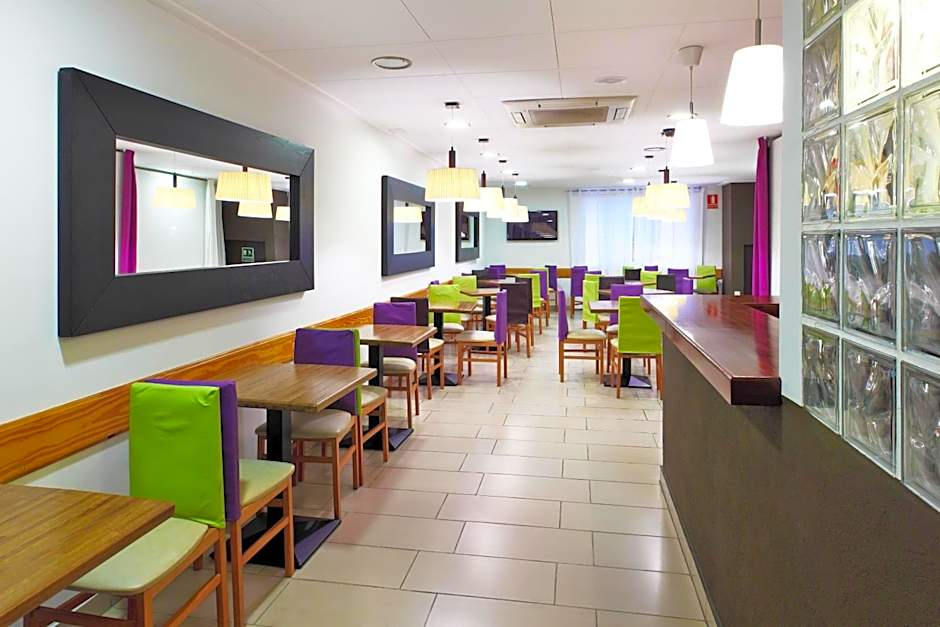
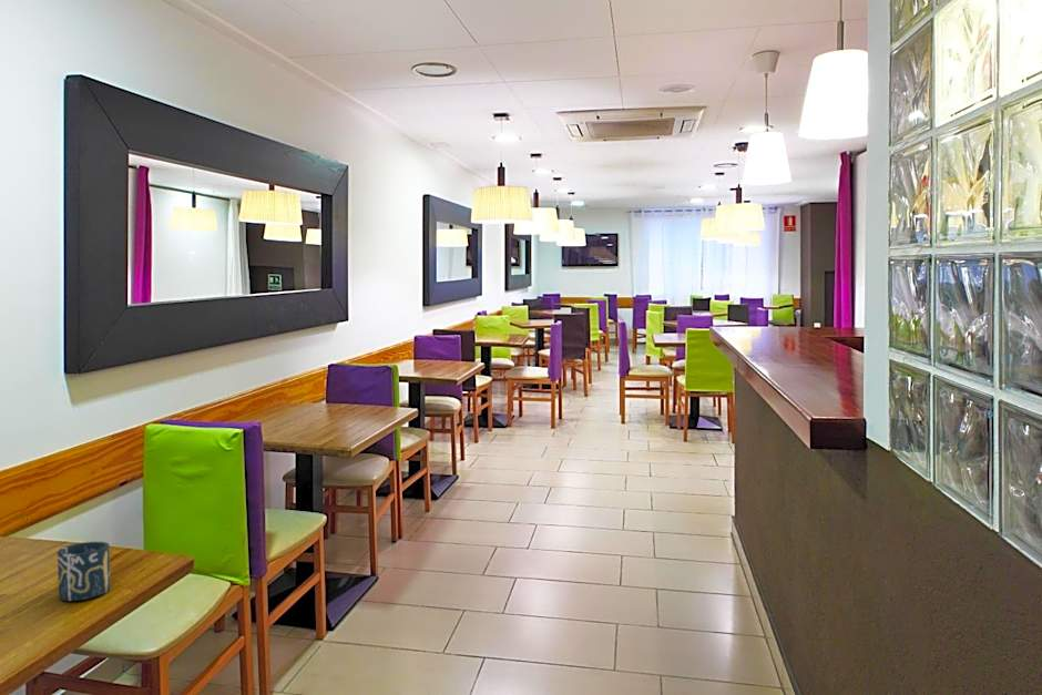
+ cup [57,541,112,602]
